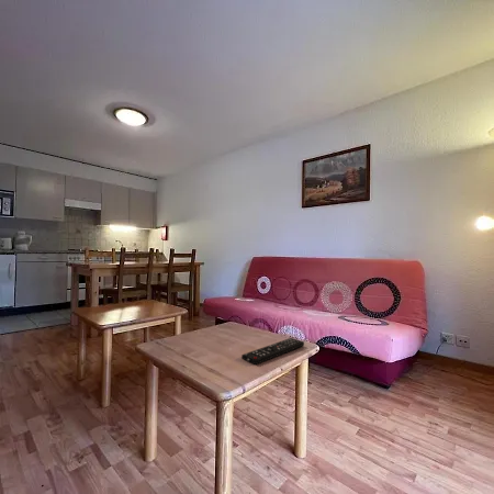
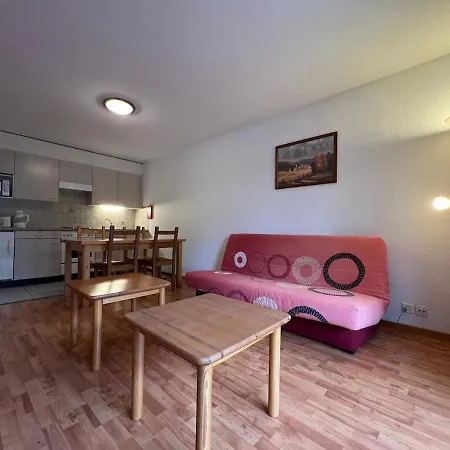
- remote control [240,337,305,366]
